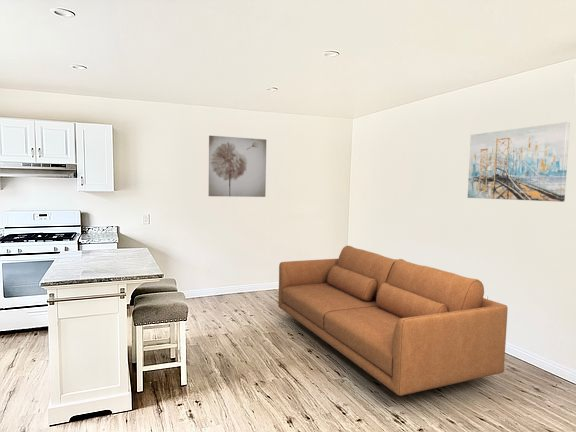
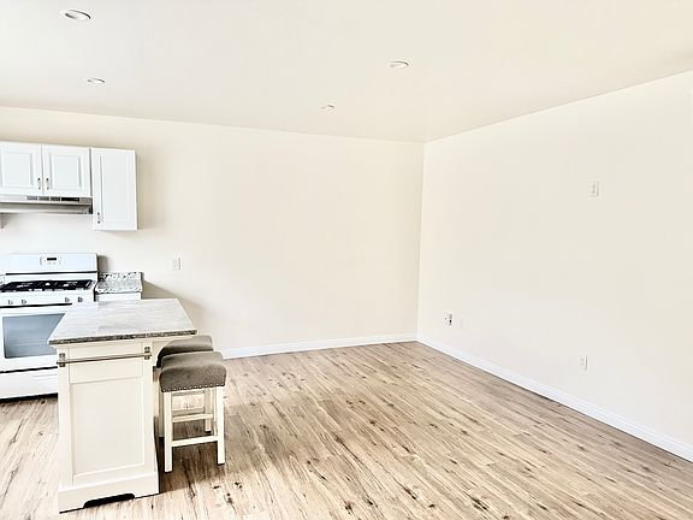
- wall art [208,135,267,198]
- wall art [467,121,571,203]
- sofa [277,245,509,397]
